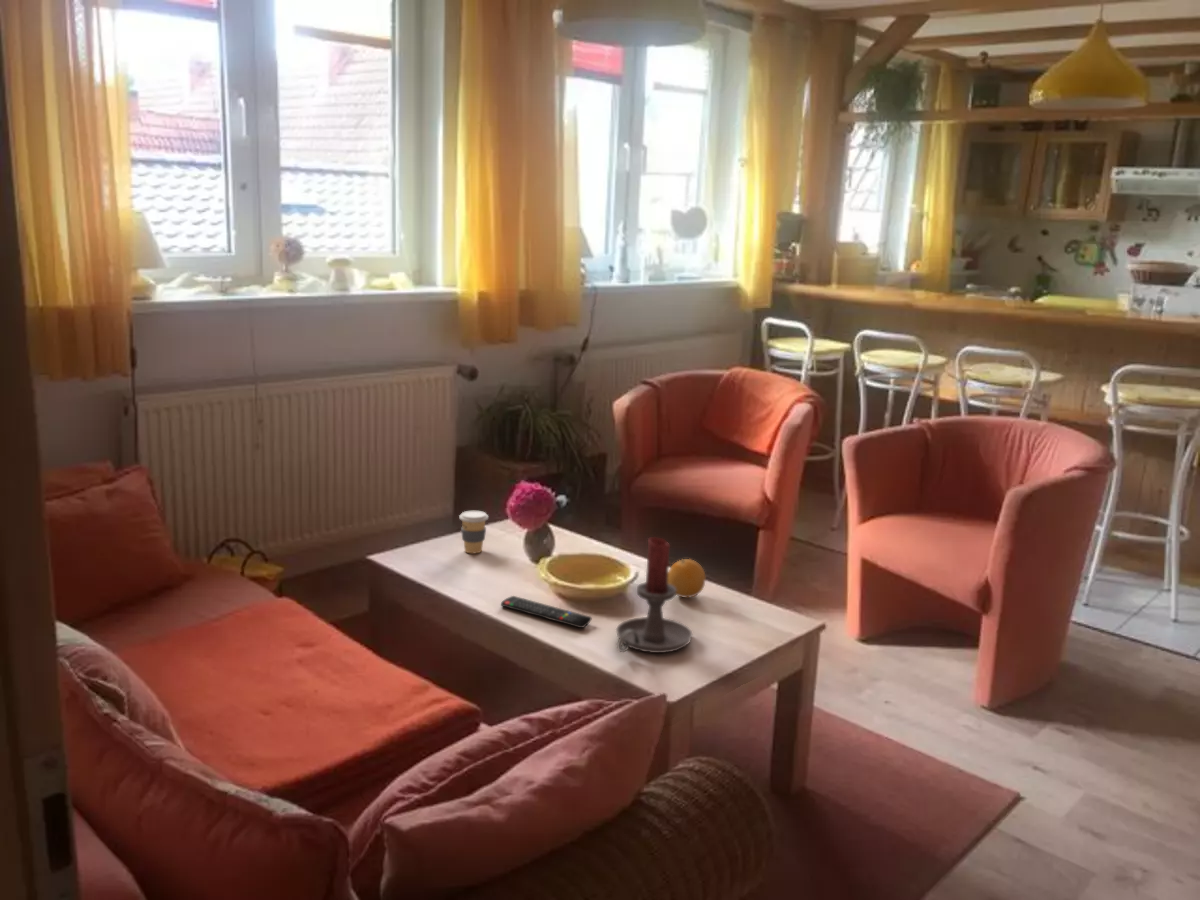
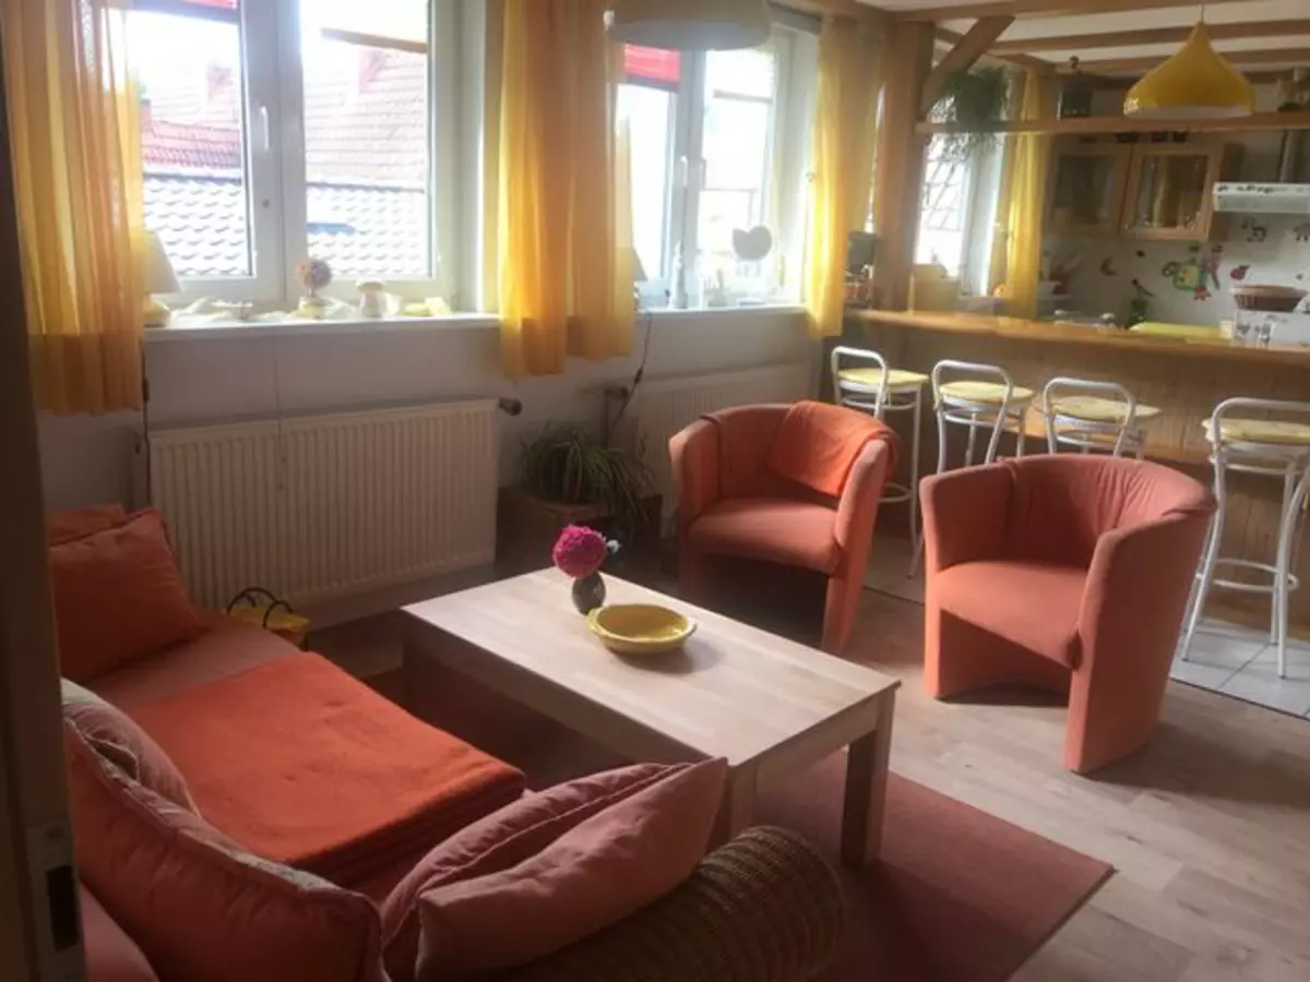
- coffee cup [458,510,489,554]
- remote control [500,595,593,629]
- candle holder [615,536,693,654]
- fruit [668,558,707,599]
